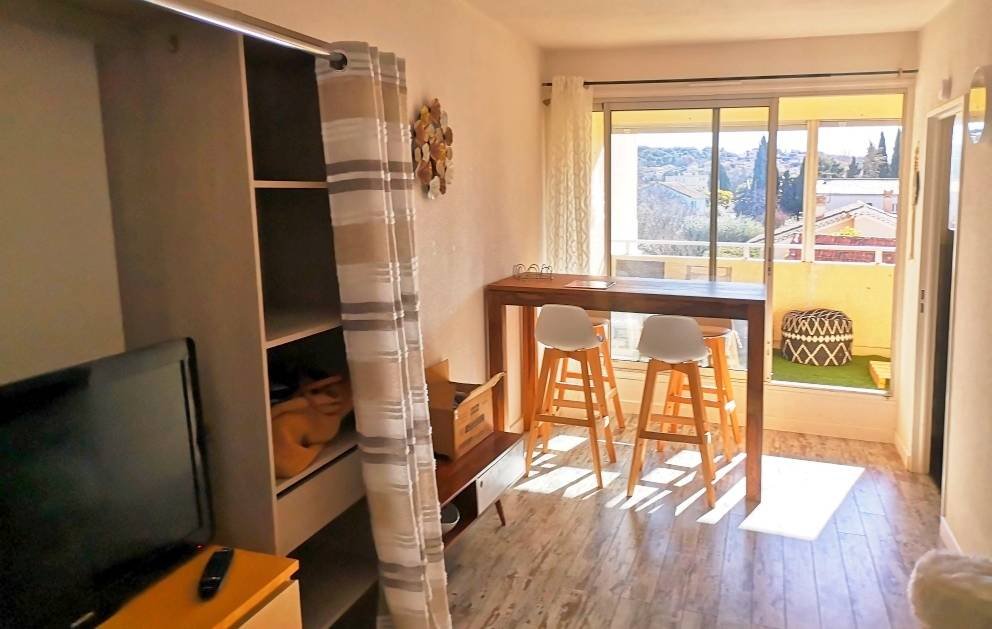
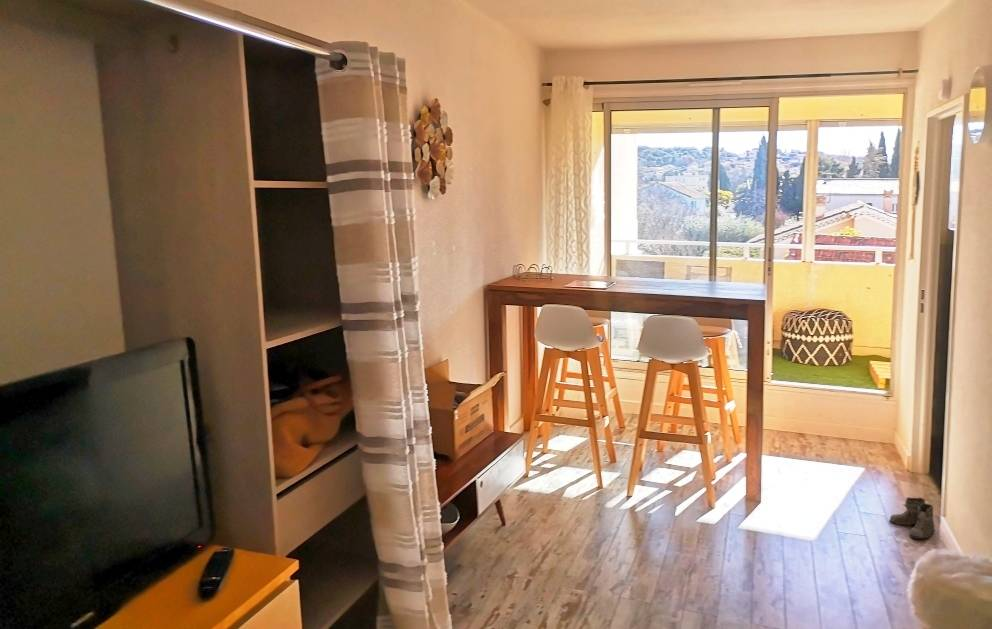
+ boots [888,496,939,540]
